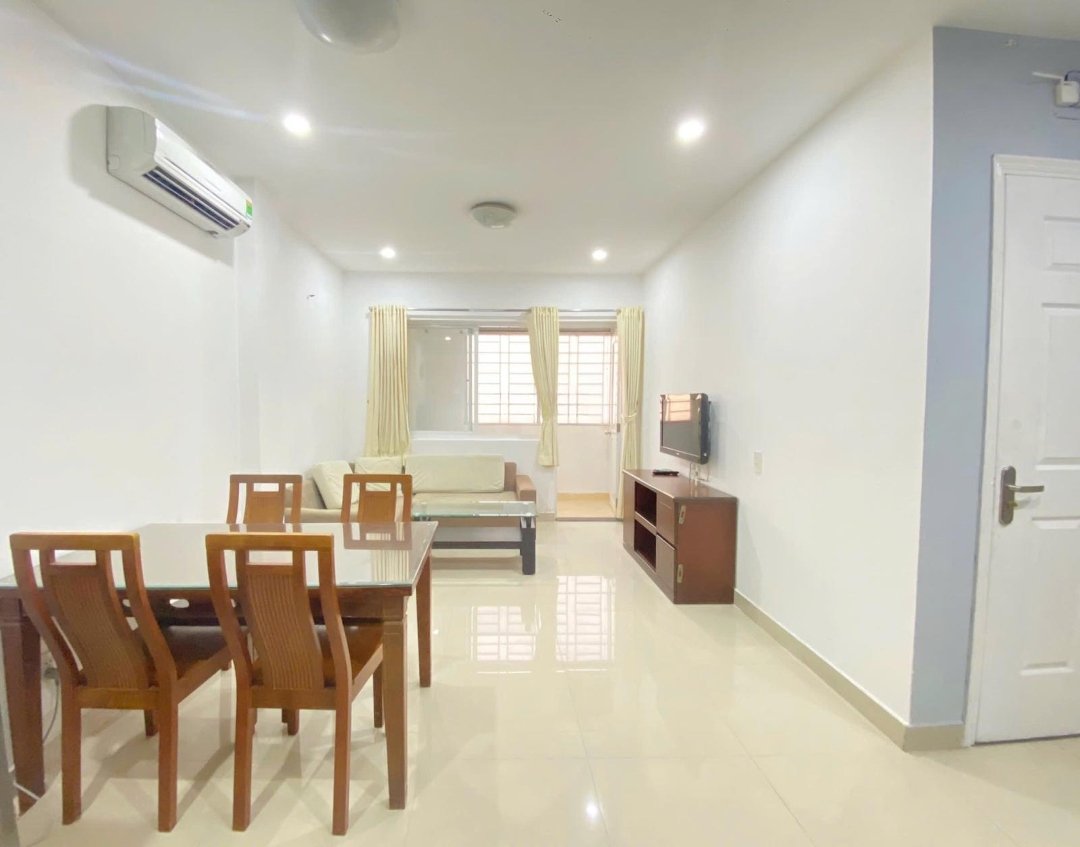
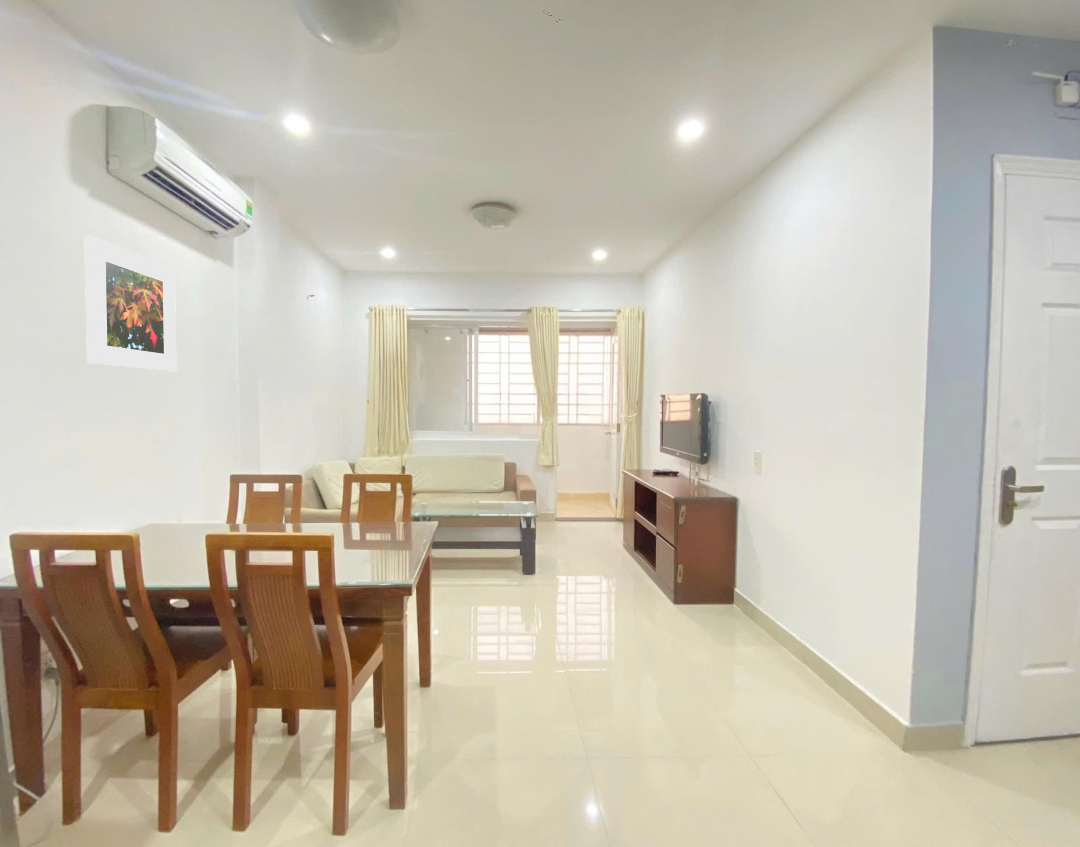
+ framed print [83,234,177,373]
